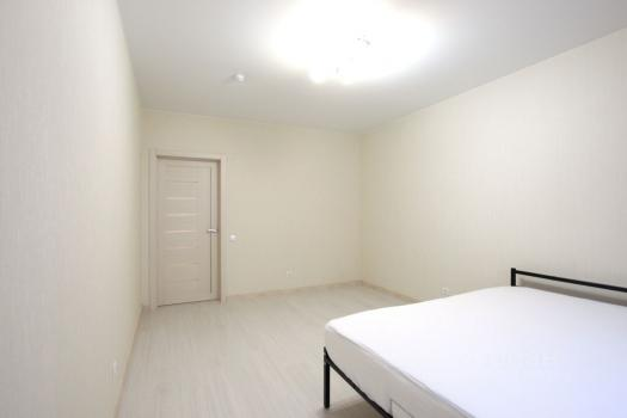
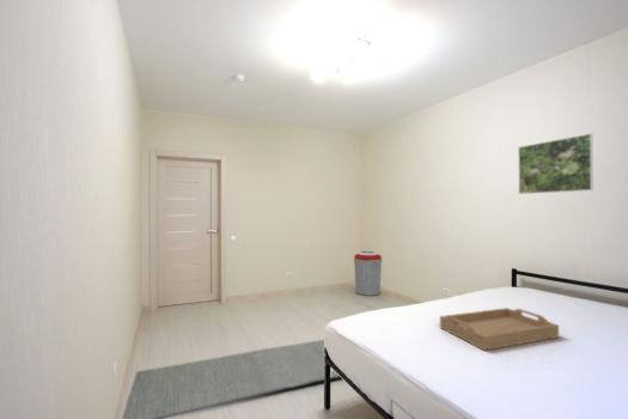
+ serving tray [439,306,560,352]
+ trash can [353,250,383,297]
+ rug [122,339,341,419]
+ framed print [517,133,595,195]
